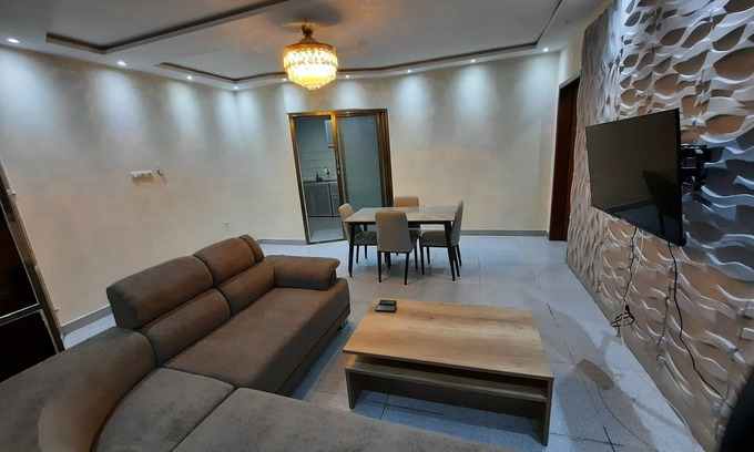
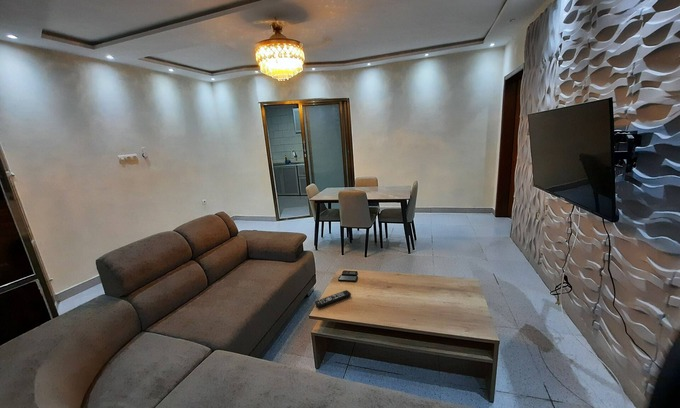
+ remote control [314,289,352,308]
